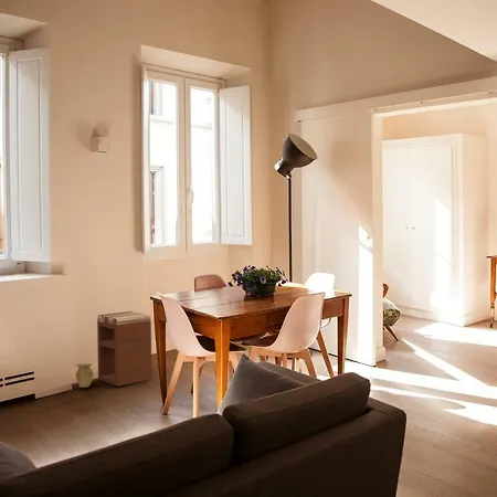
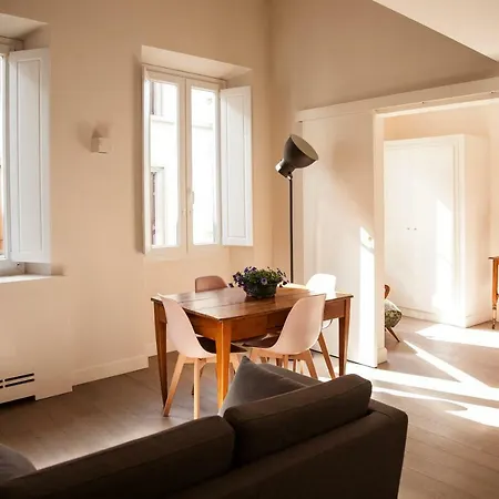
- nightstand [96,310,154,388]
- vase [74,362,94,389]
